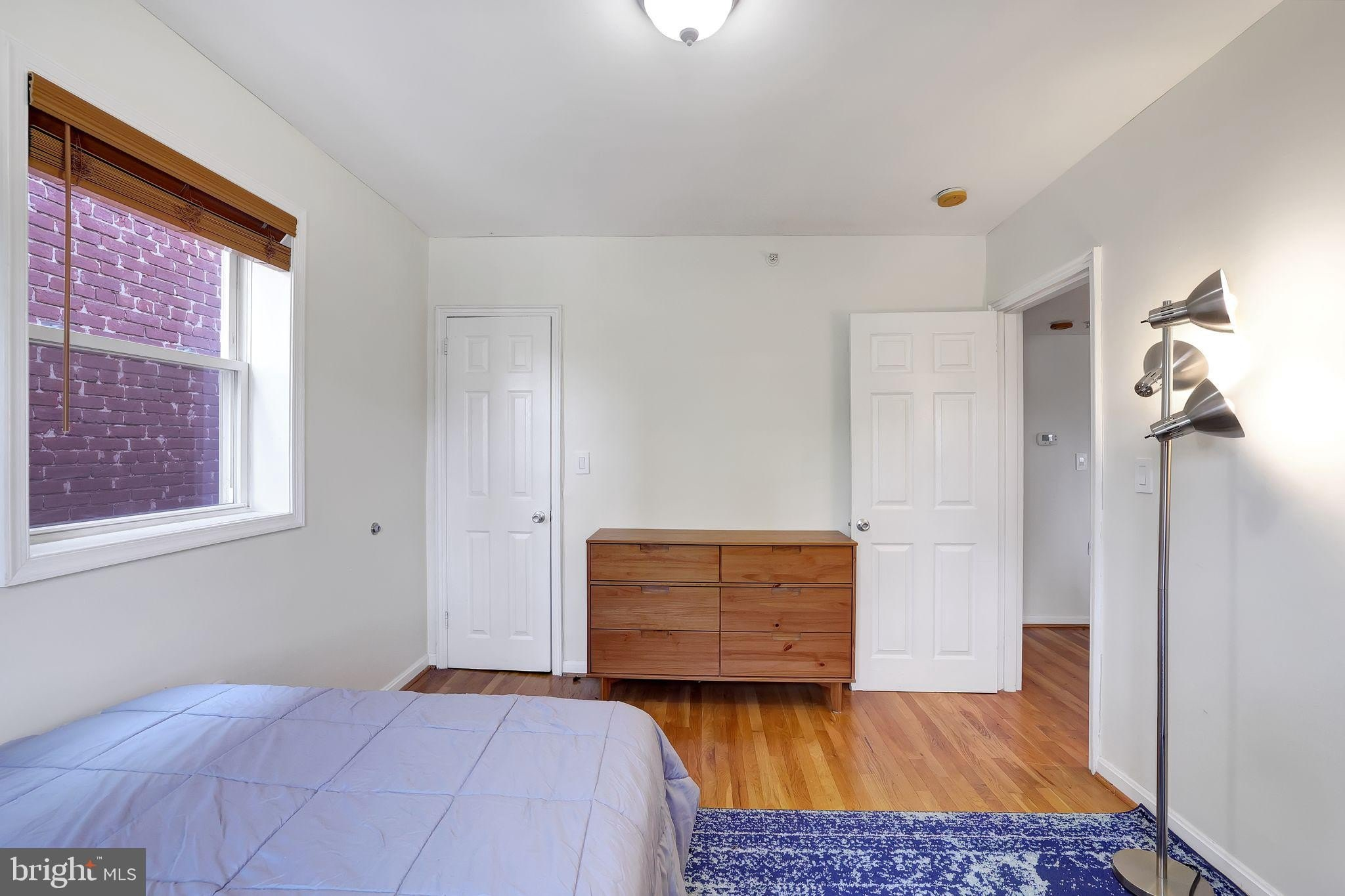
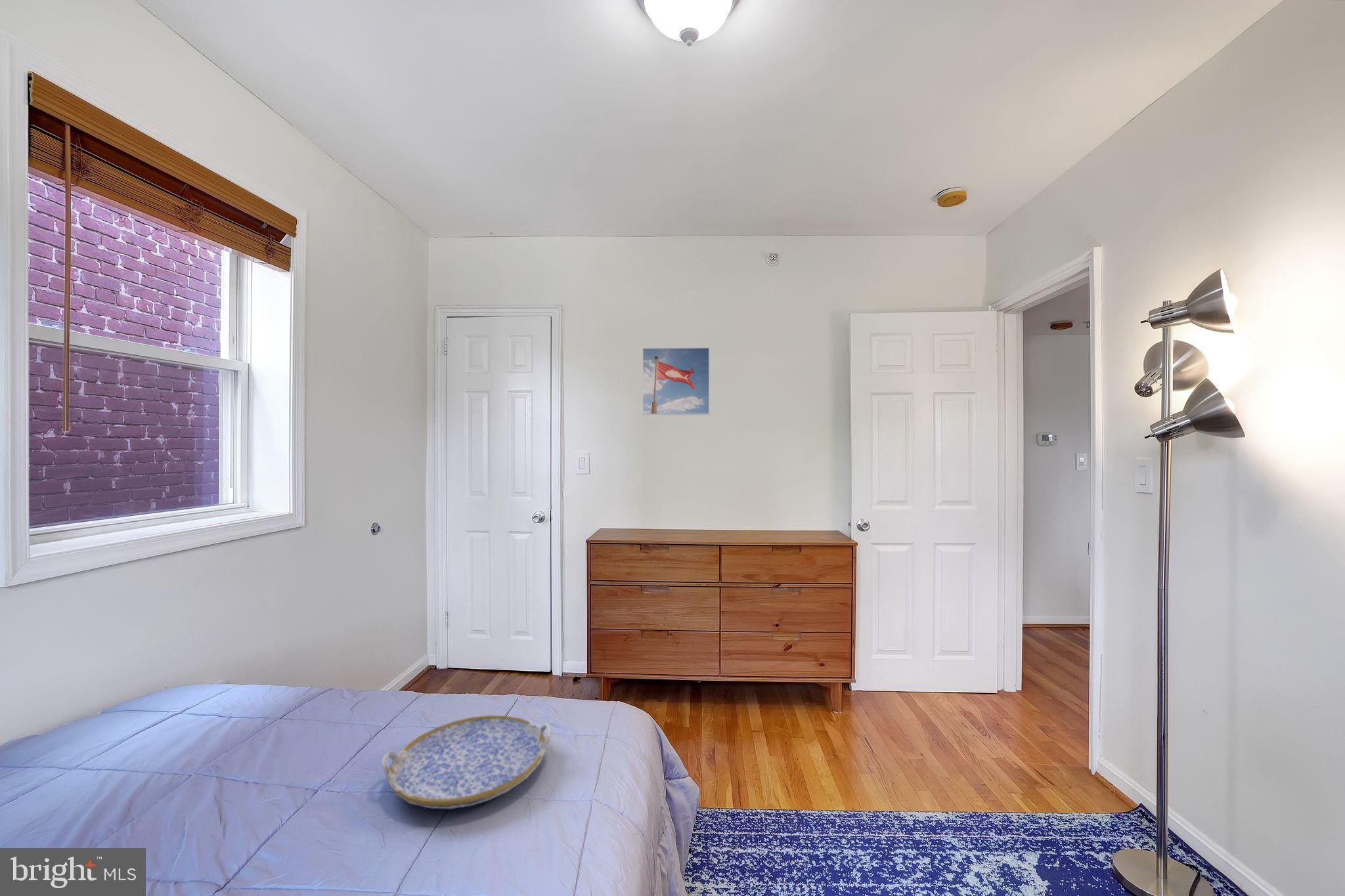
+ serving tray [381,715,552,809]
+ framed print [642,347,710,416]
